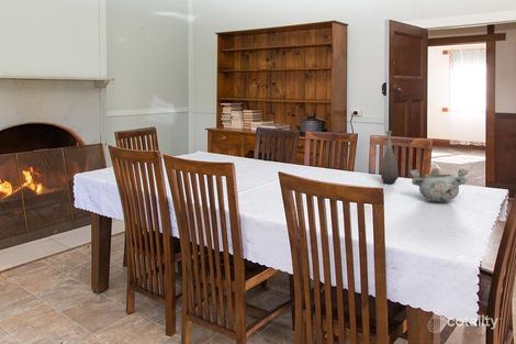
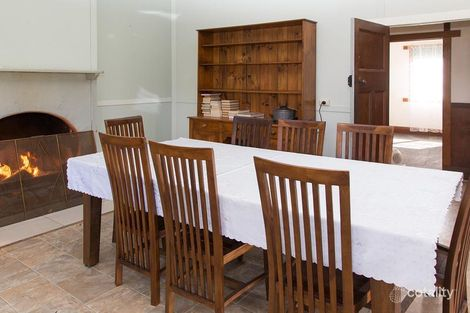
- bottle [380,130,400,185]
- decorative bowl [408,168,470,203]
